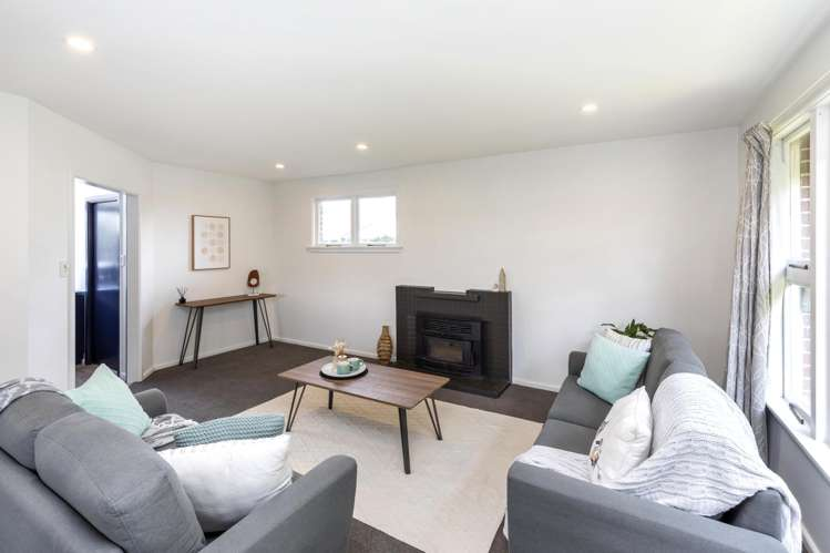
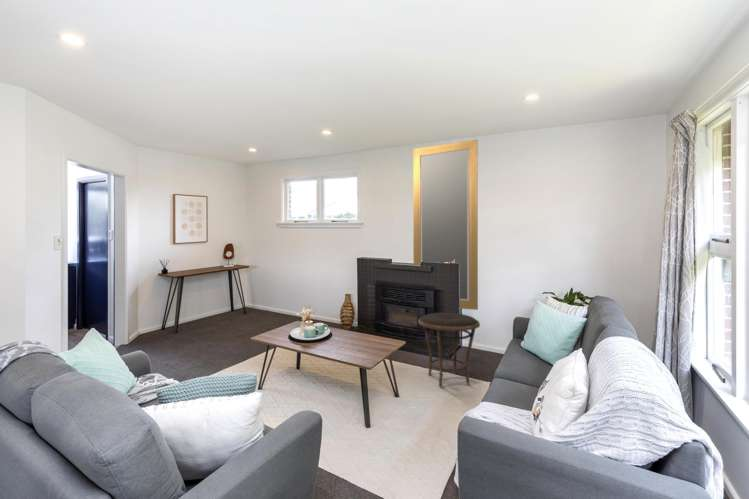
+ side table [417,312,481,388]
+ home mirror [412,139,479,311]
